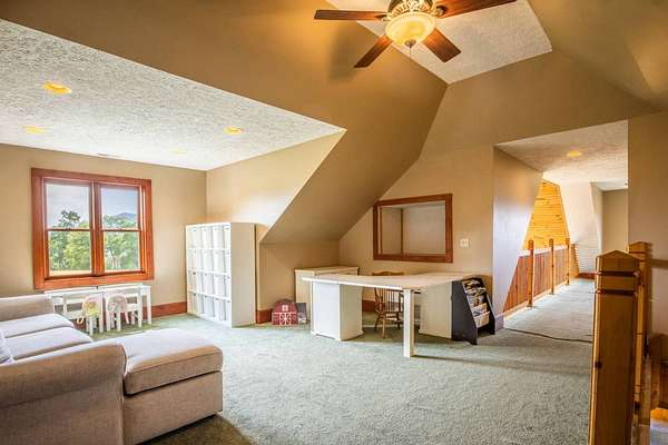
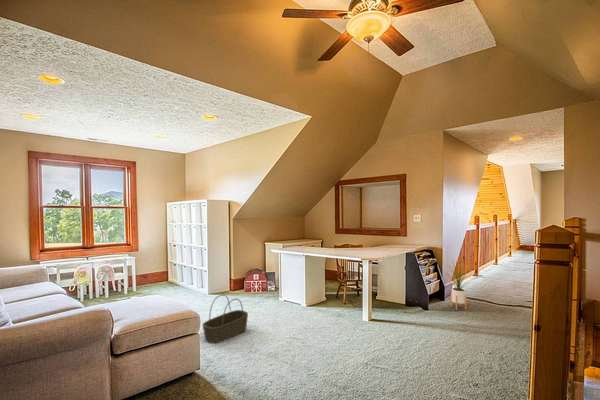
+ house plant [446,259,470,310]
+ basket [202,293,249,344]
